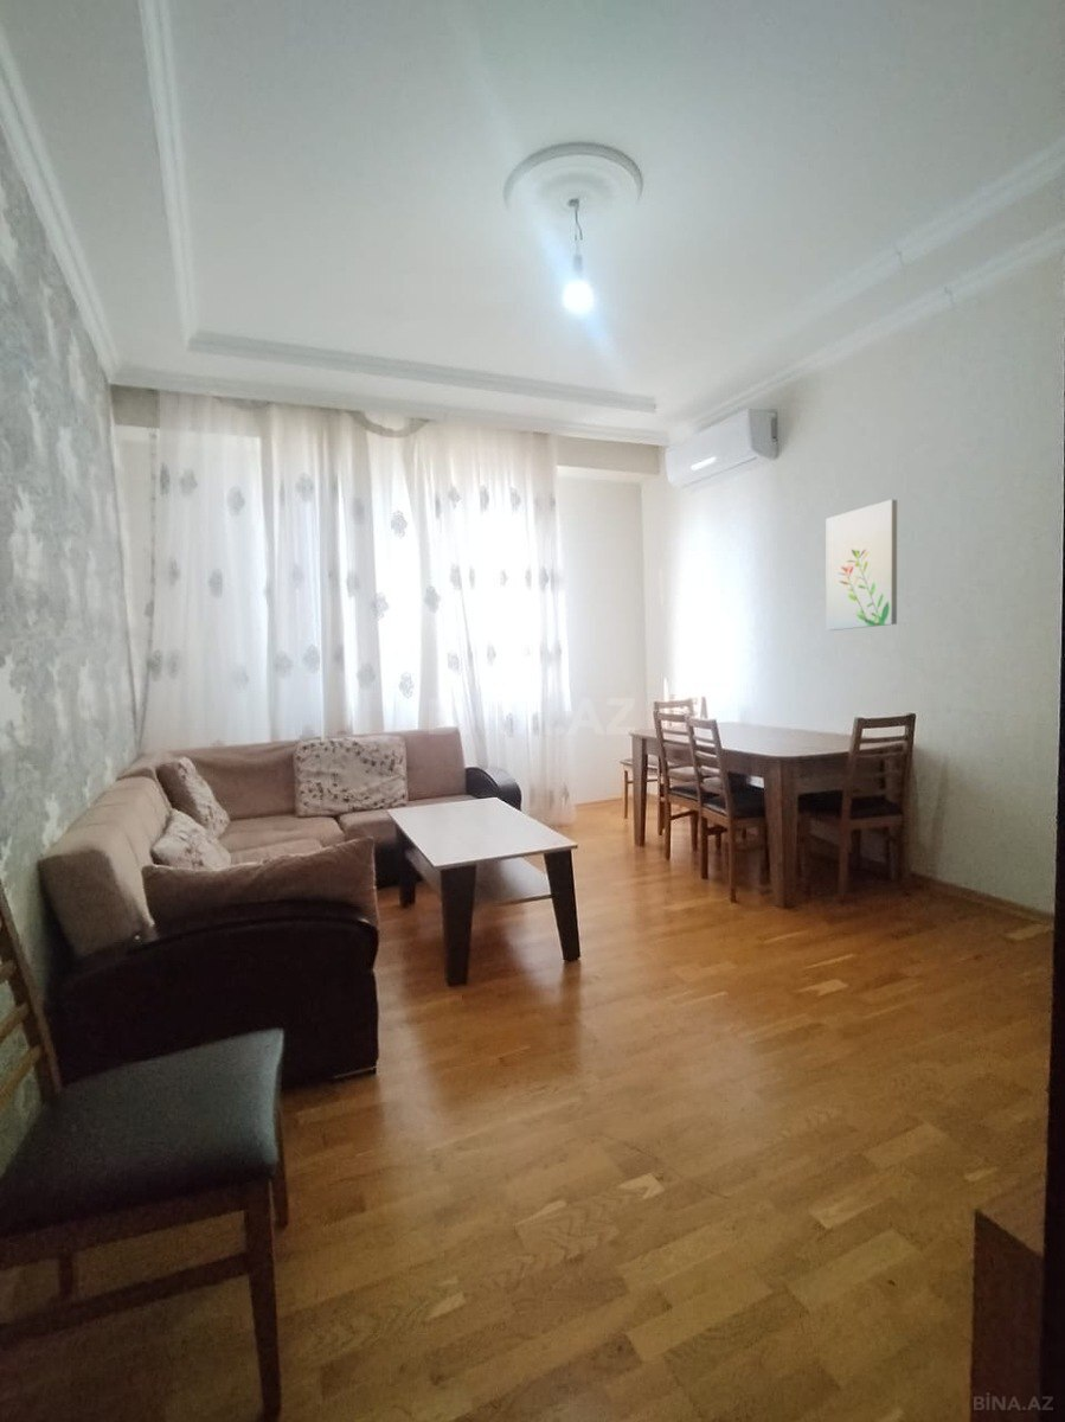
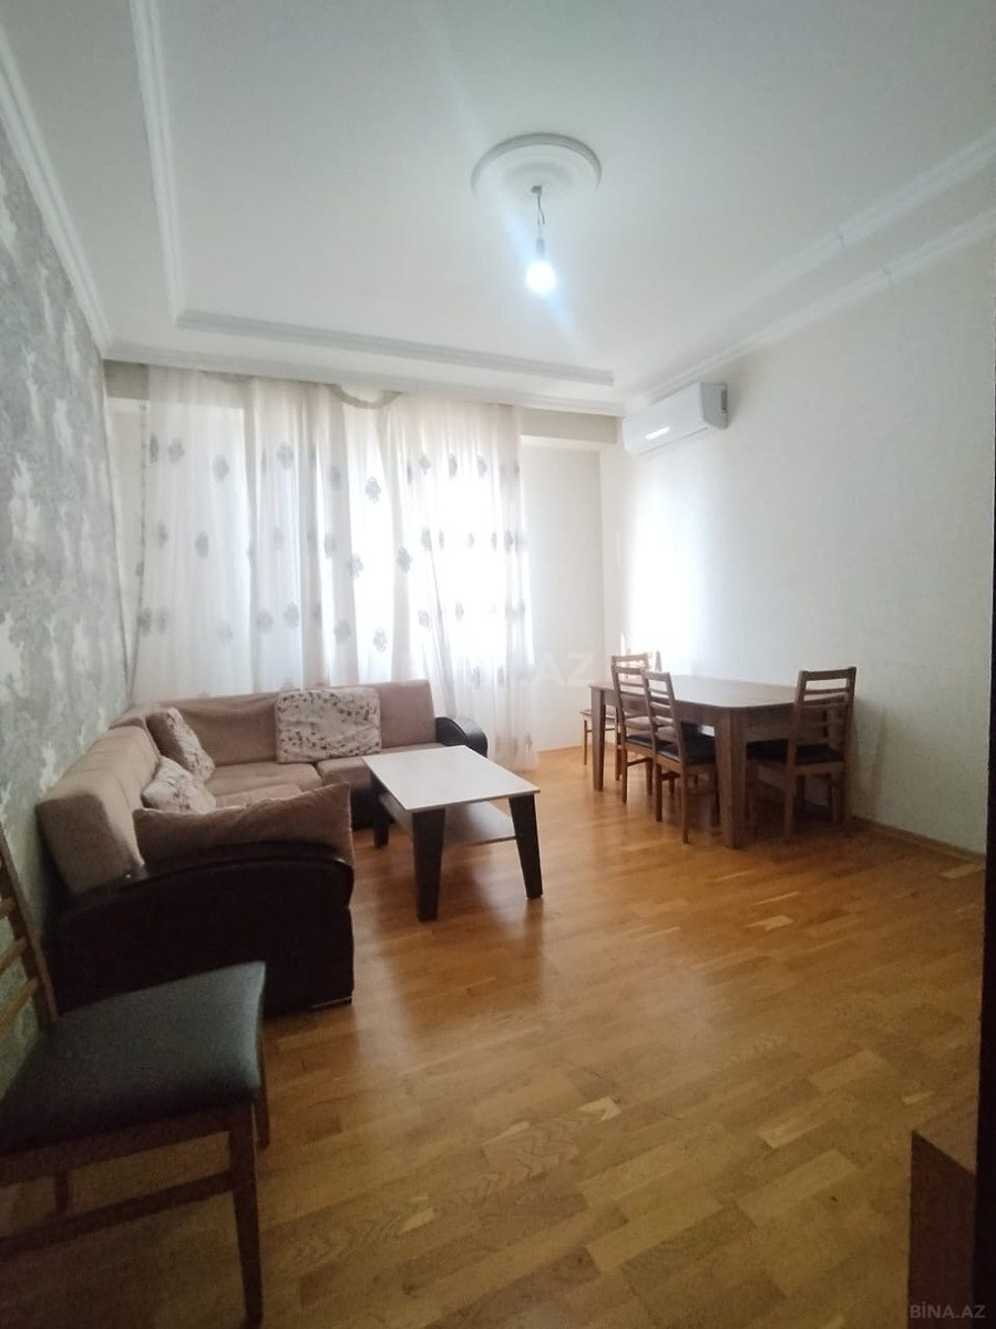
- wall art [826,499,898,632]
